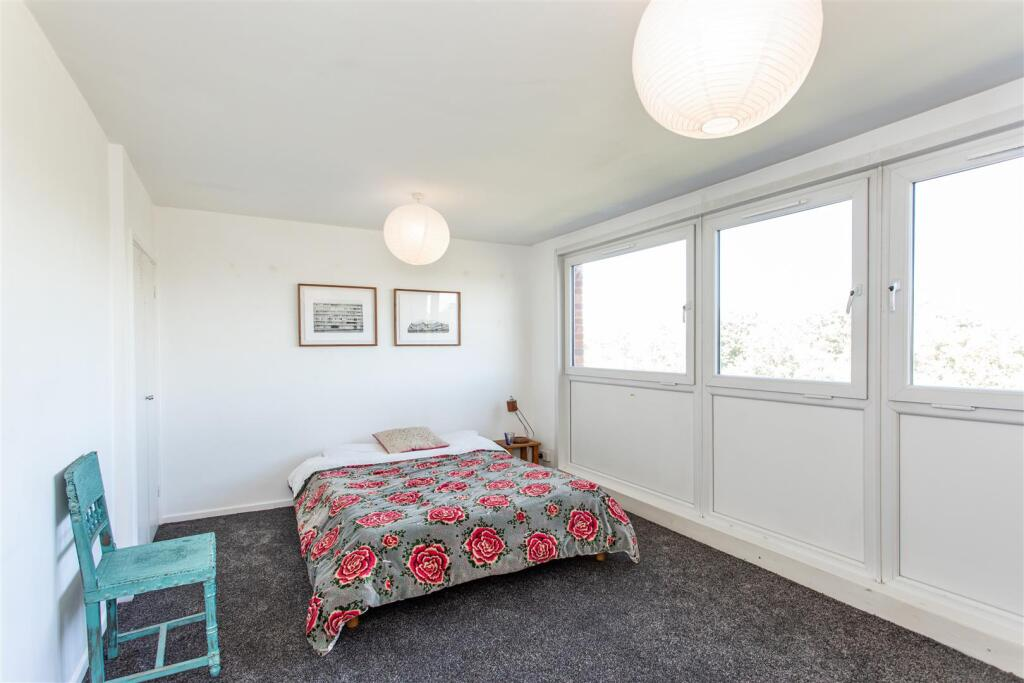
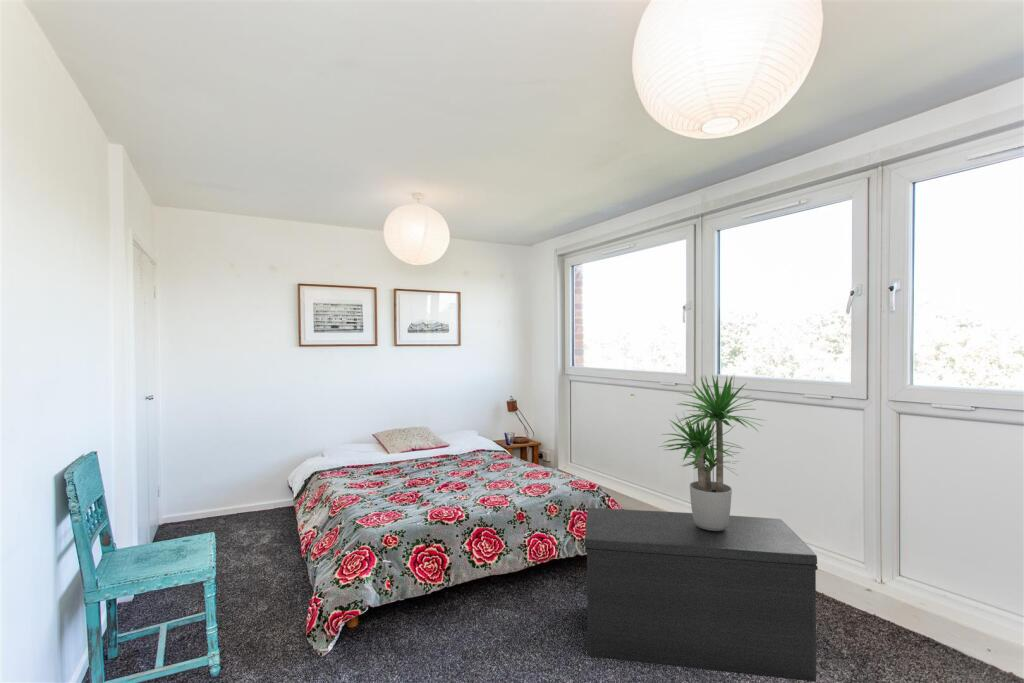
+ bench [584,507,819,683]
+ potted plant [658,373,767,531]
